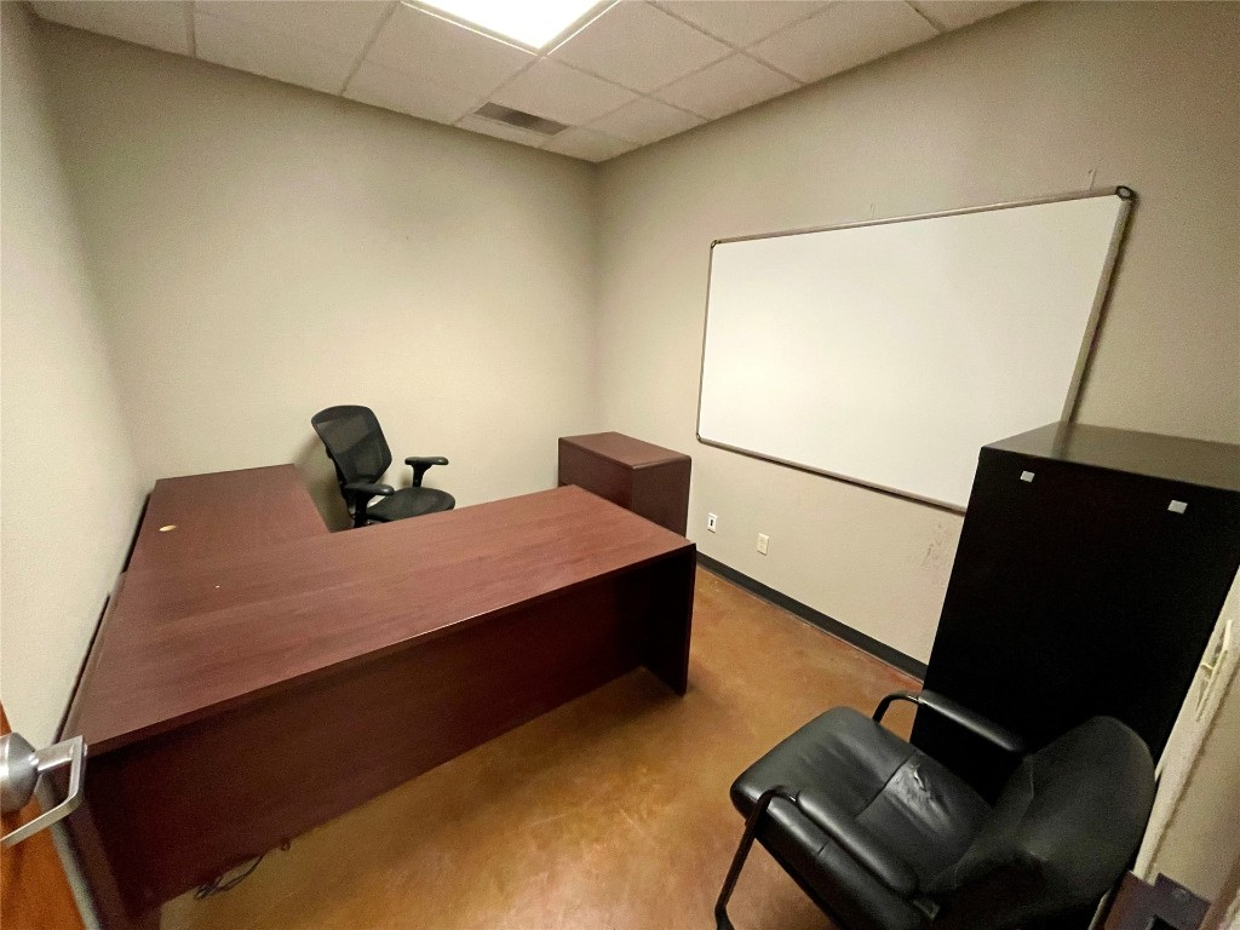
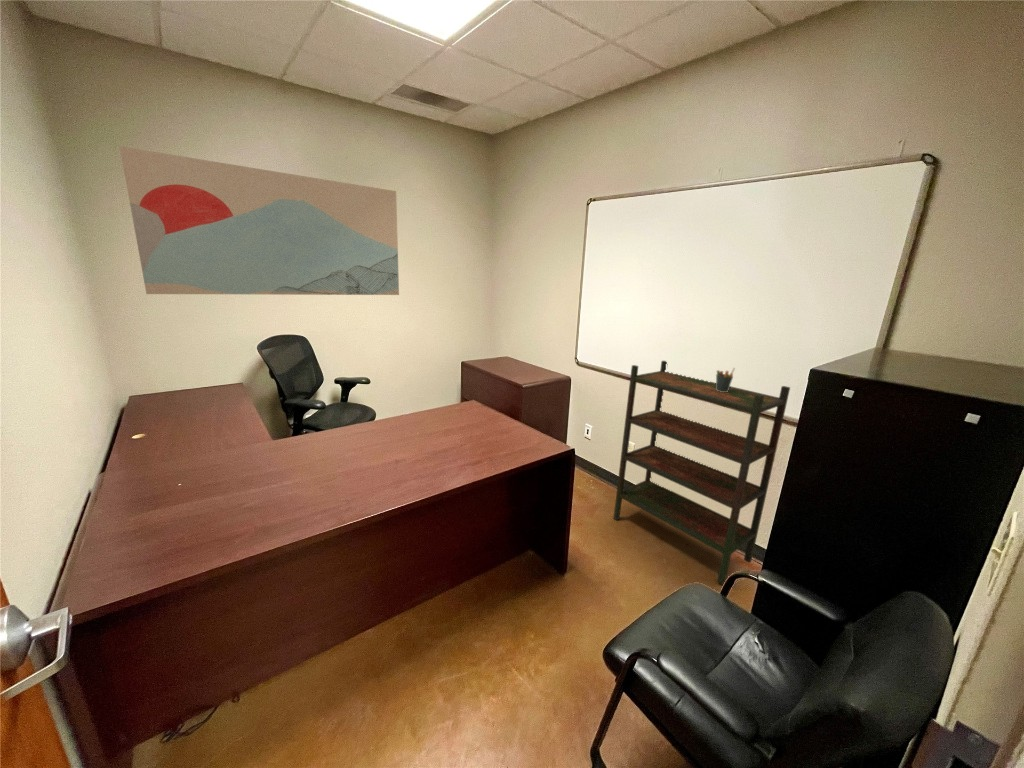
+ pen holder [715,367,736,392]
+ wall art [119,145,400,296]
+ bookshelf [613,360,791,585]
